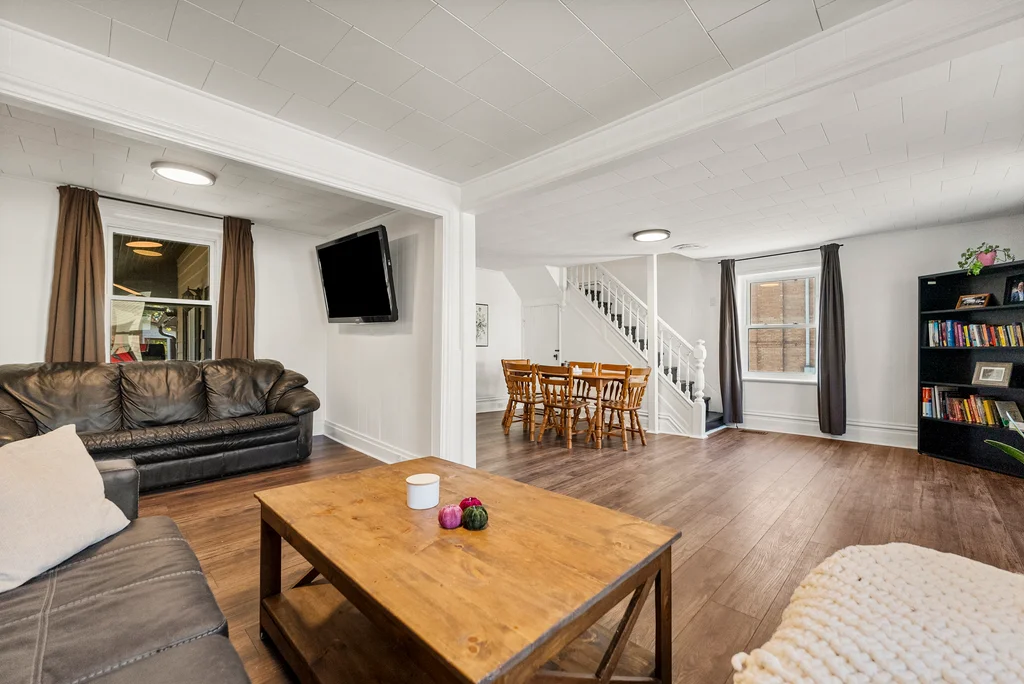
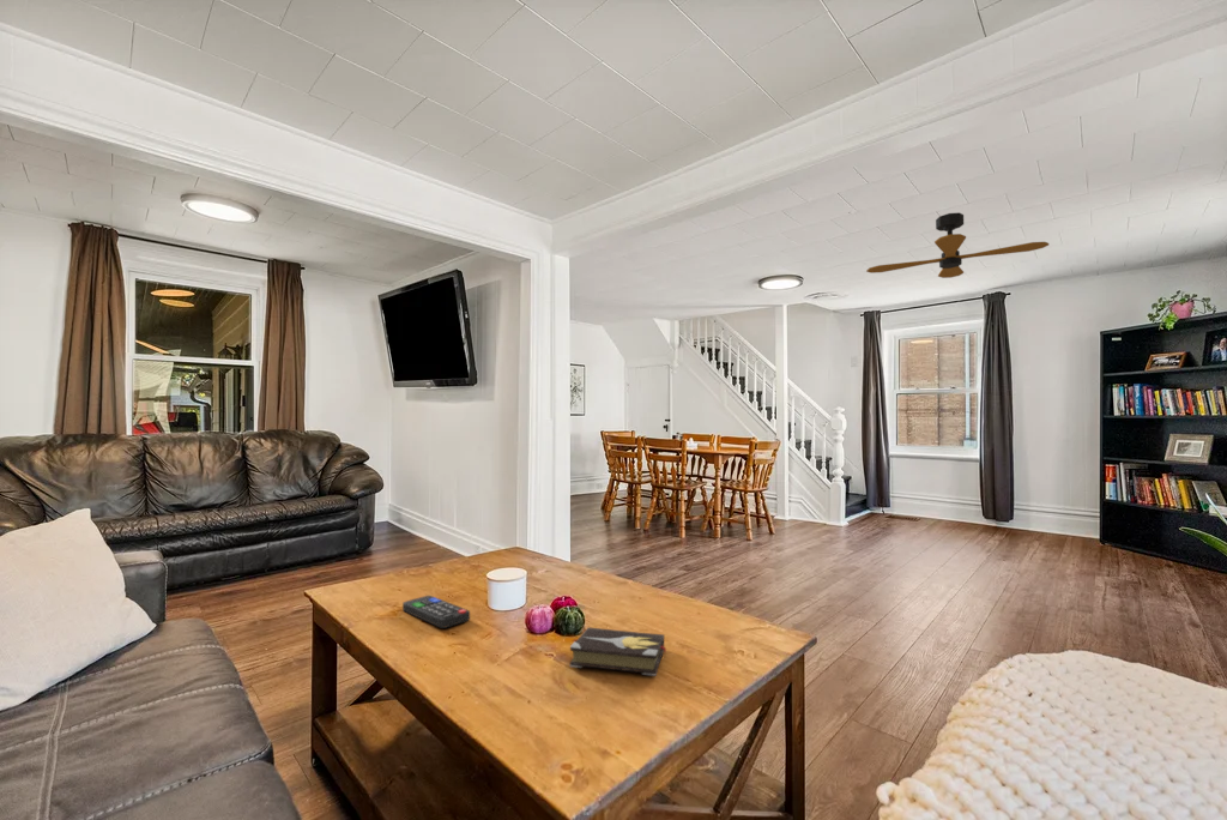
+ hardback book [569,626,667,677]
+ ceiling fan [865,211,1050,279]
+ remote control [401,595,471,629]
